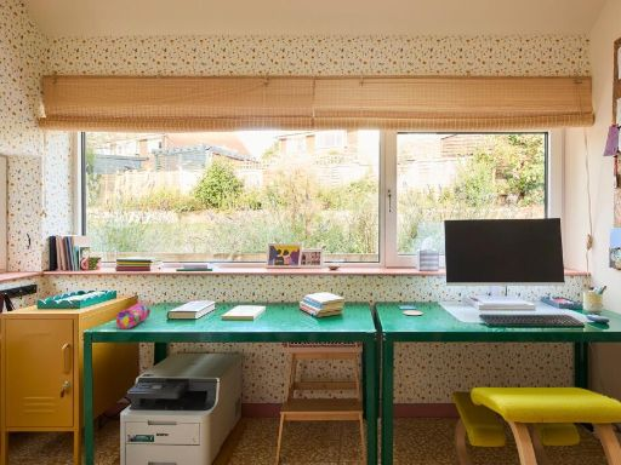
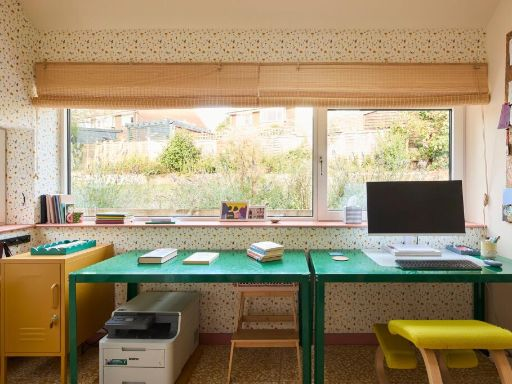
- pencil case [115,302,152,331]
